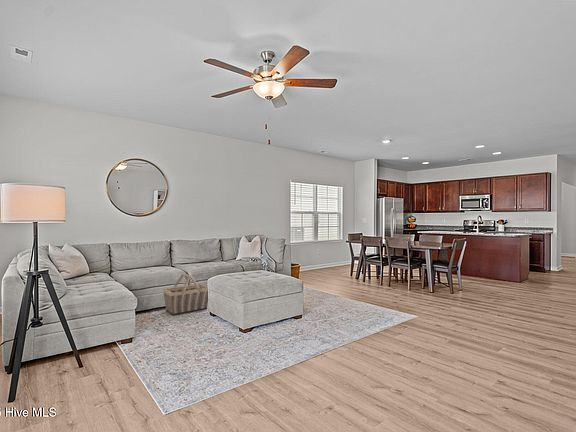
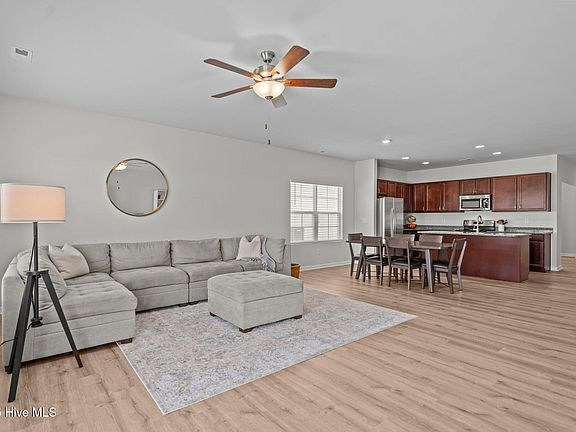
- basket [162,273,209,317]
